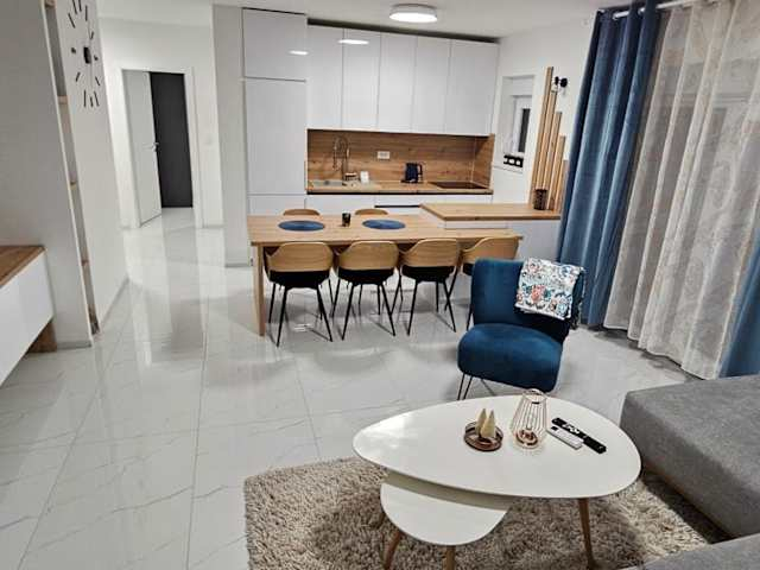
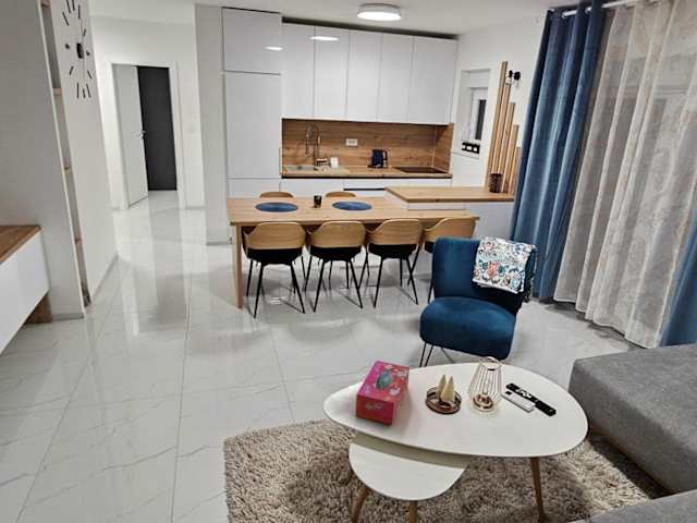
+ tissue box [354,360,411,426]
